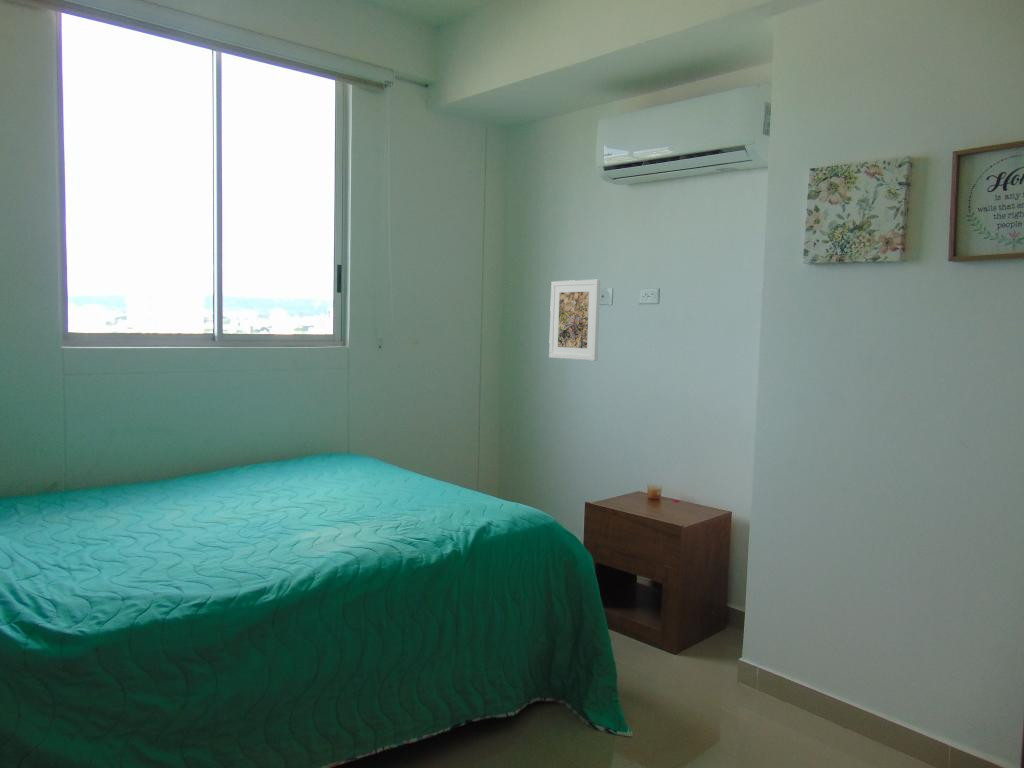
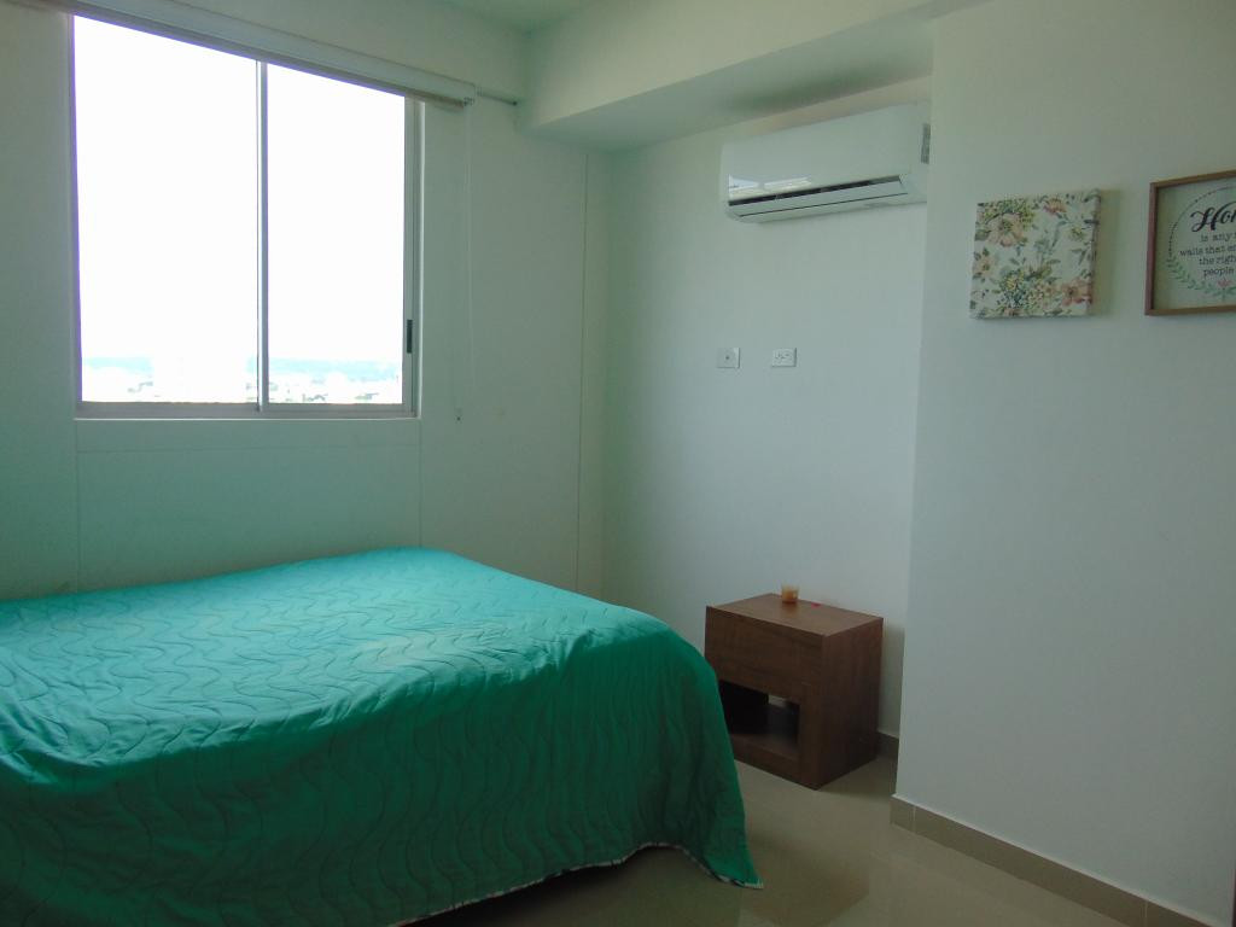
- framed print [548,279,601,362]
